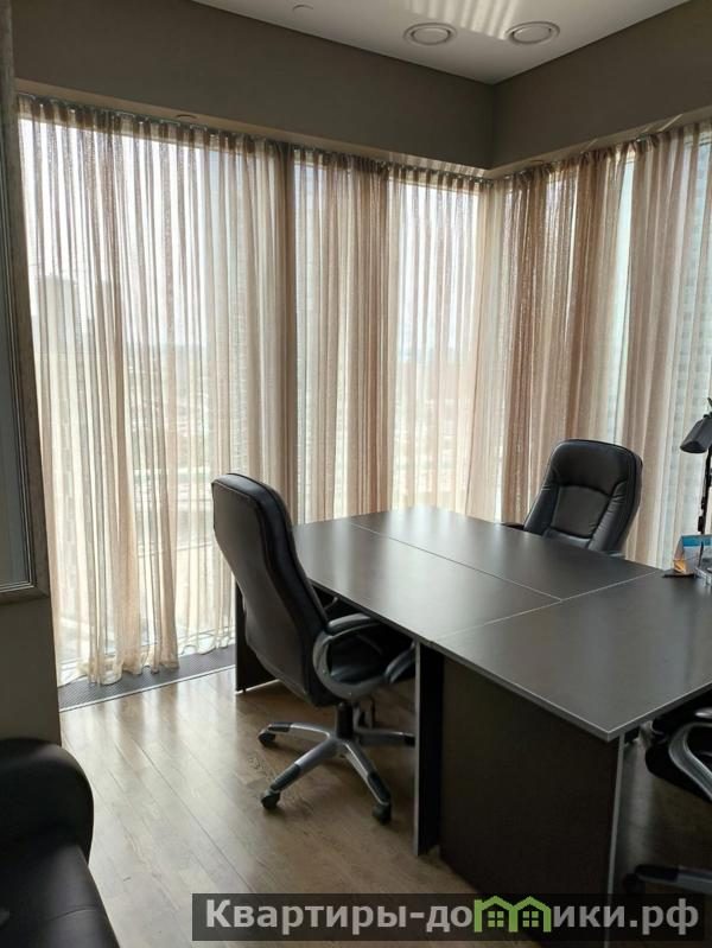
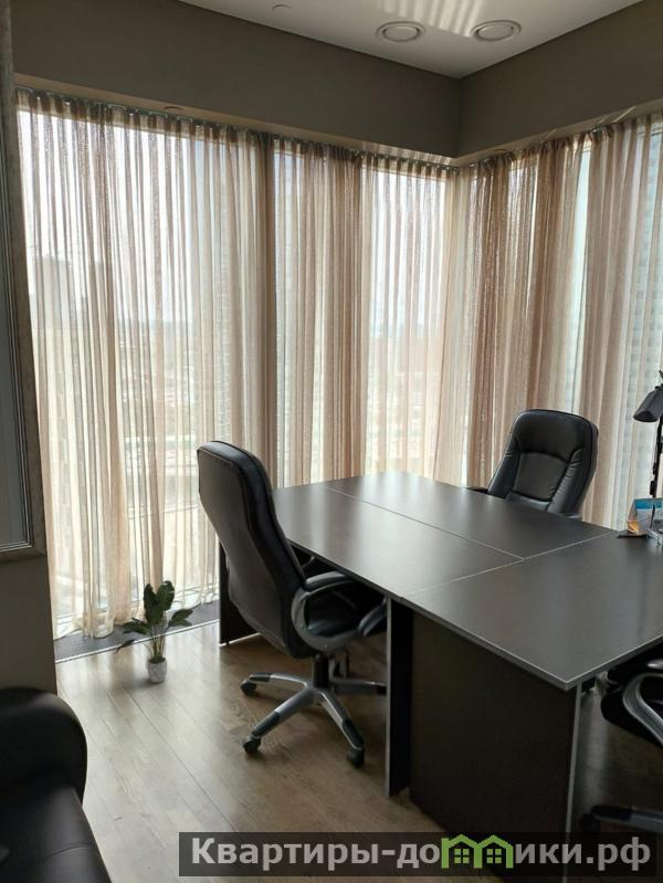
+ potted plant [113,579,194,684]
